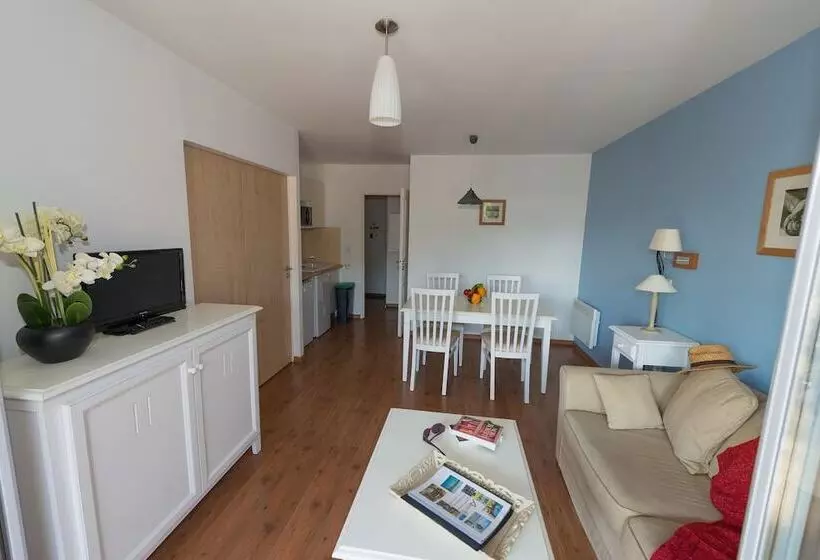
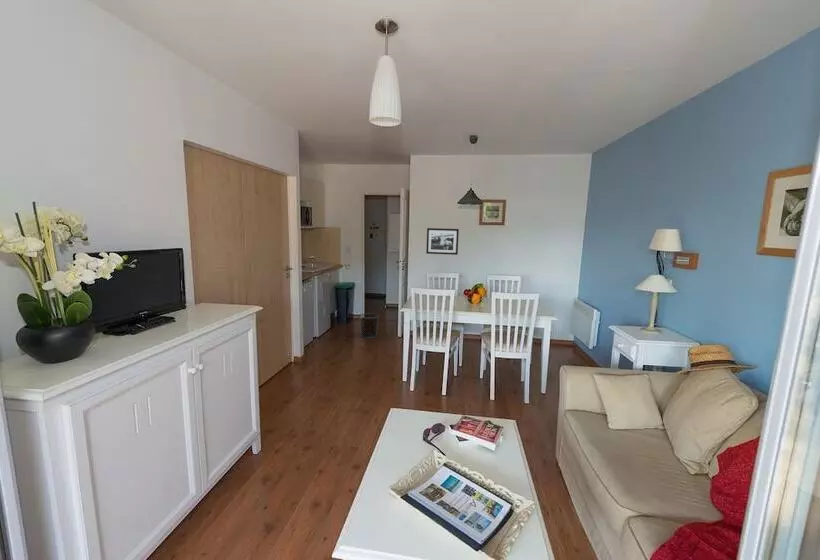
+ picture frame [425,227,460,256]
+ waste bin [358,312,380,339]
